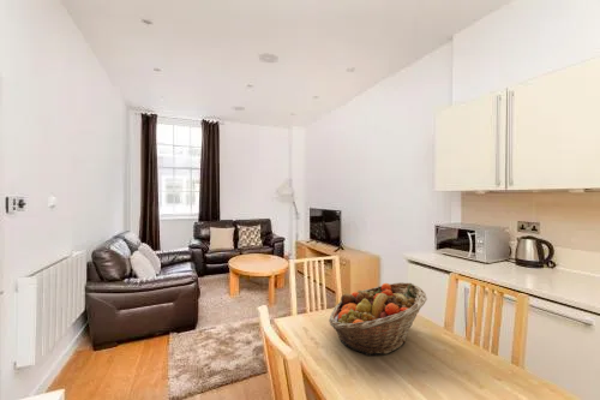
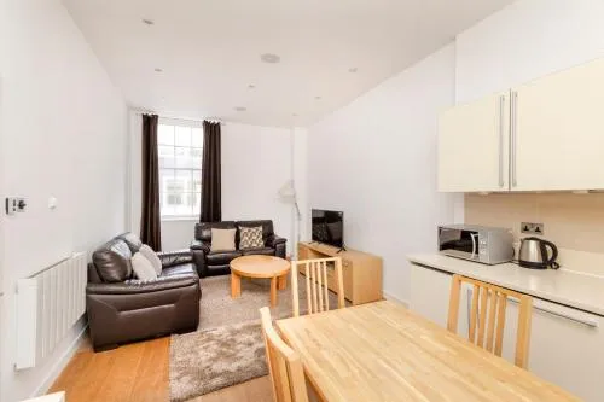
- fruit basket [328,281,428,357]
